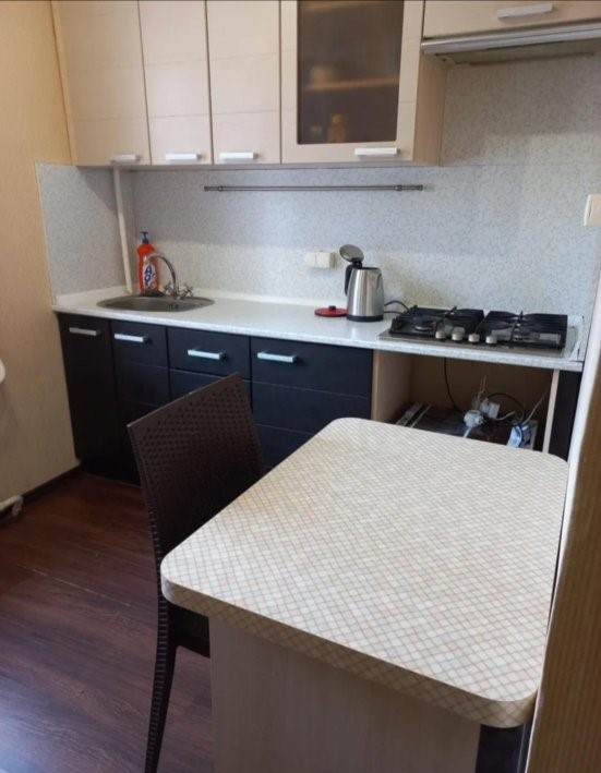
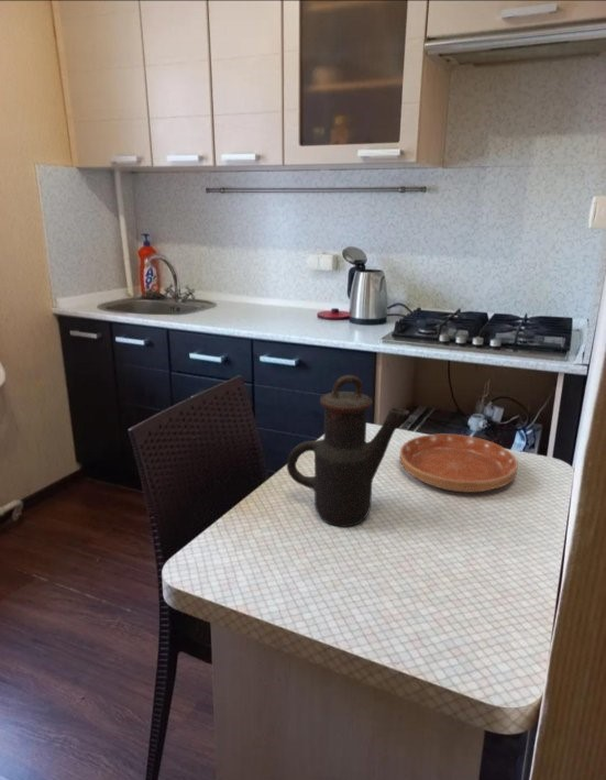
+ saucer [399,433,519,493]
+ teapot [286,374,410,527]
